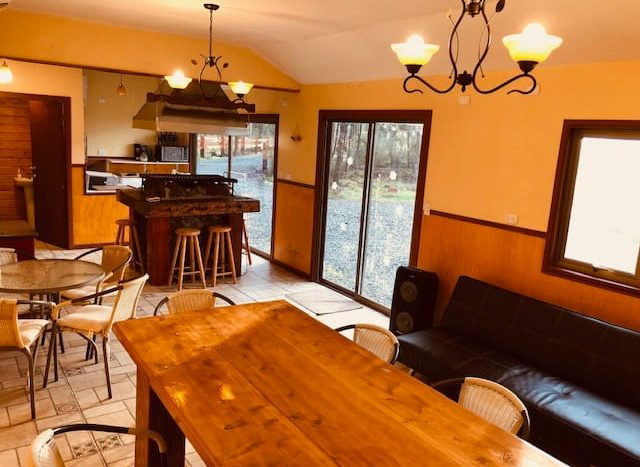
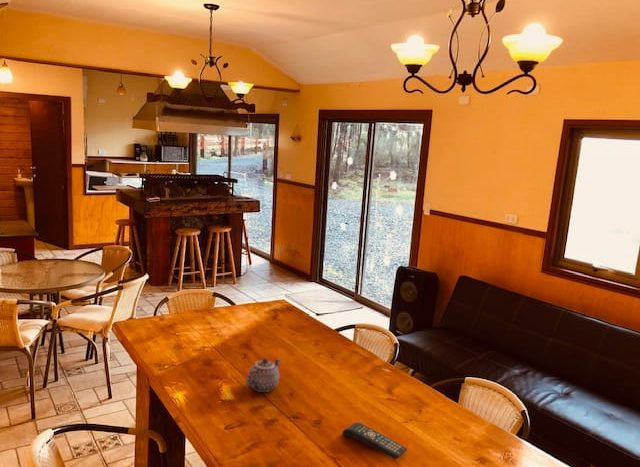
+ remote control [341,422,408,460]
+ teapot [245,358,282,393]
